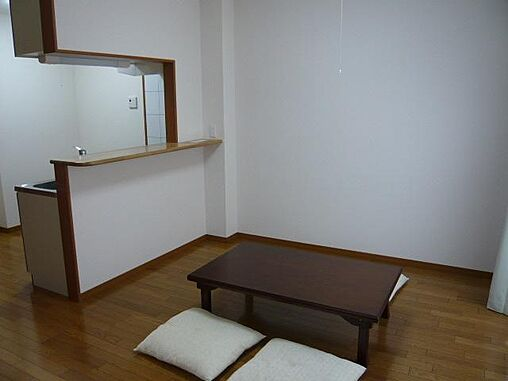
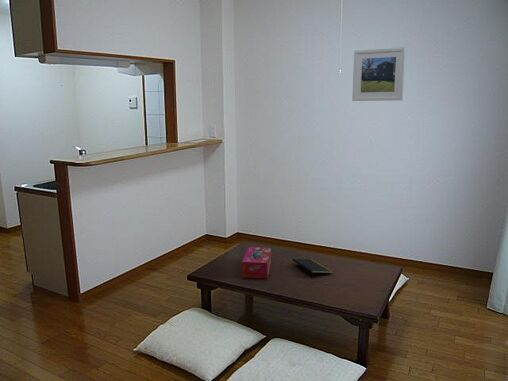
+ tissue box [241,246,272,279]
+ notepad [292,258,334,279]
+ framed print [351,46,407,102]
